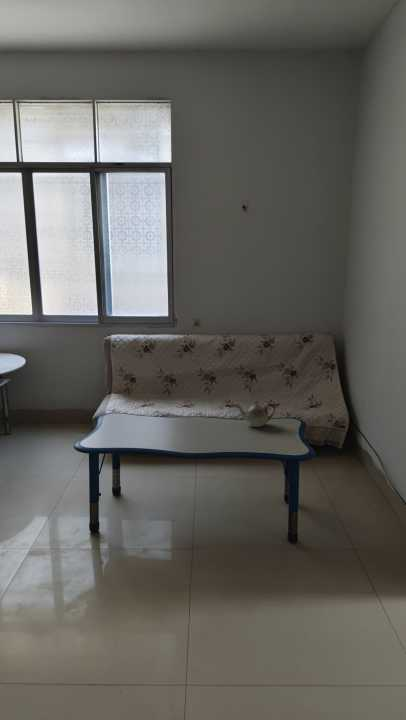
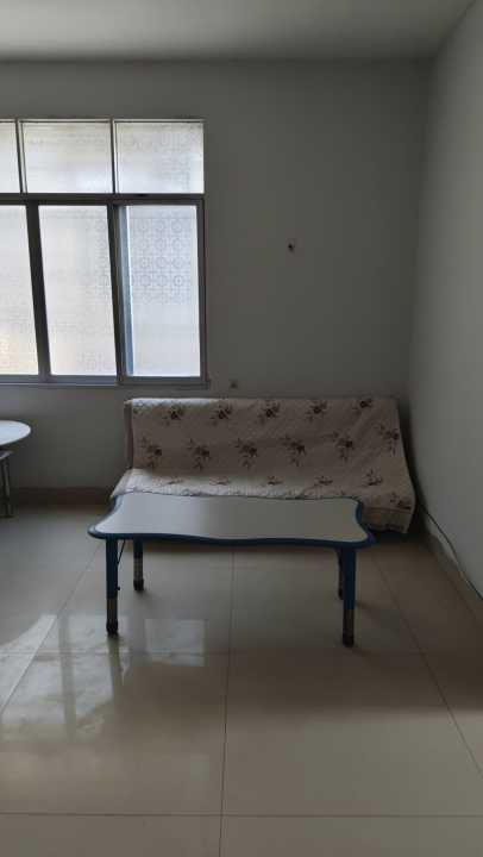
- teapot [234,400,276,428]
